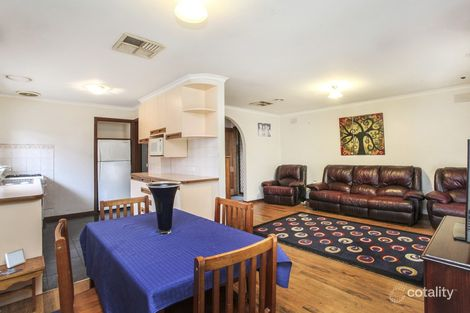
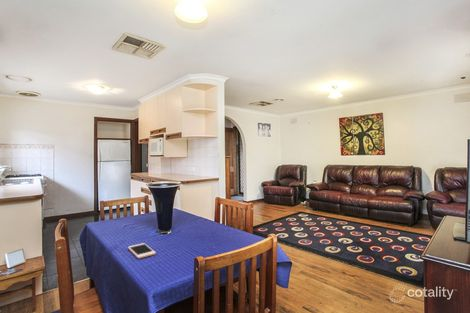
+ cell phone [127,242,157,260]
